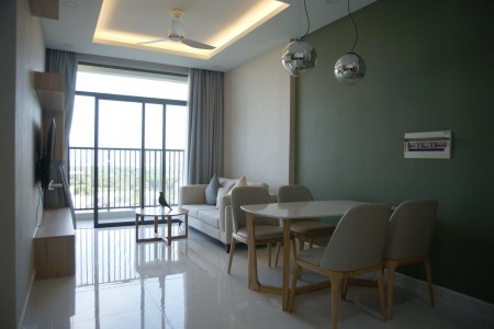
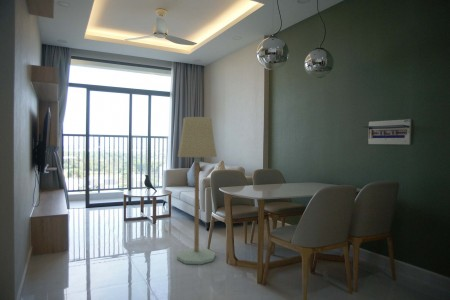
+ floor lamp [176,116,218,265]
